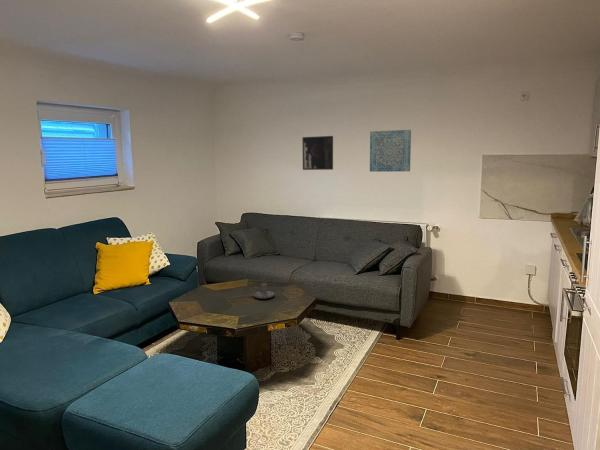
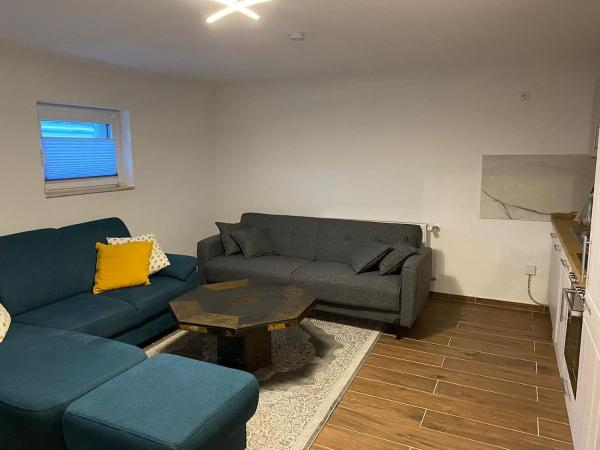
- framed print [301,135,334,171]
- candle holder [248,282,275,300]
- wall art [369,129,412,173]
